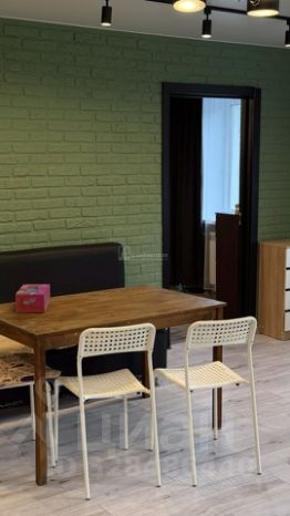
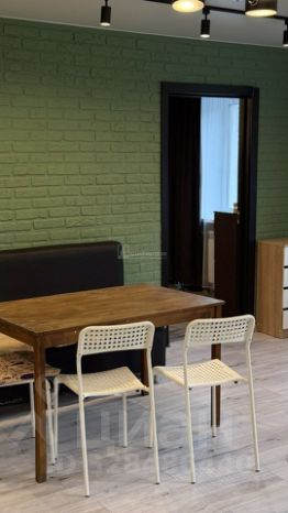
- tissue box [14,283,51,313]
